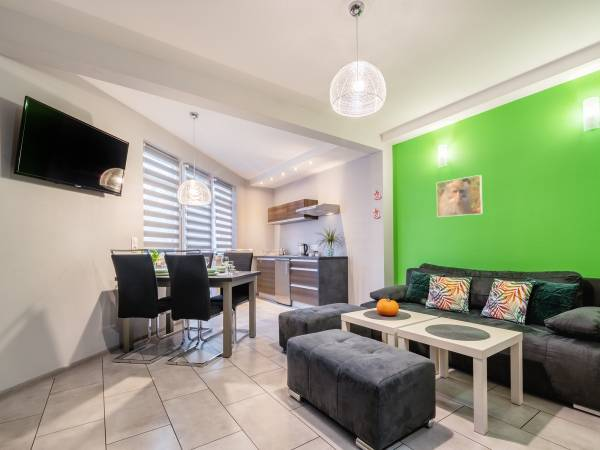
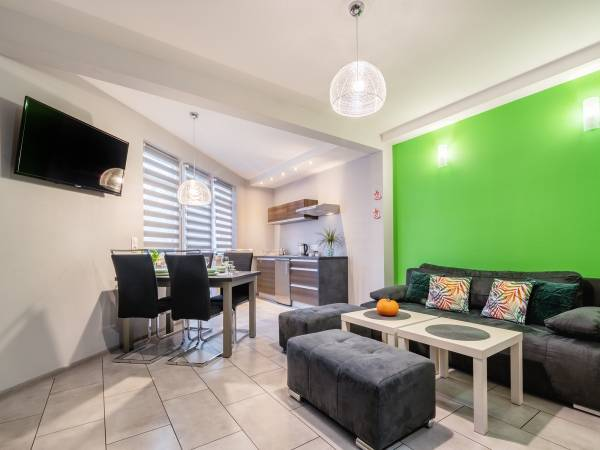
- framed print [436,174,484,218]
